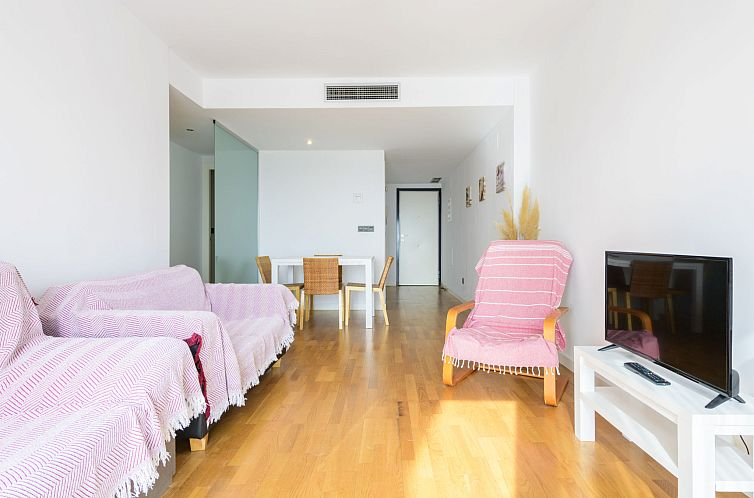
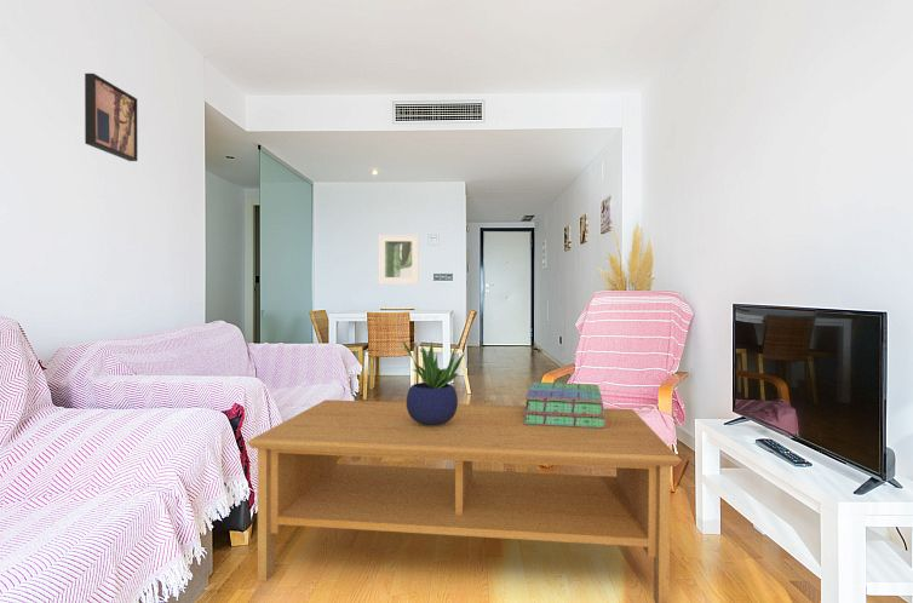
+ wall art [84,73,138,162]
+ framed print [378,234,420,285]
+ coffee table [246,398,683,603]
+ potted plant [402,340,466,425]
+ stack of books [524,380,607,429]
